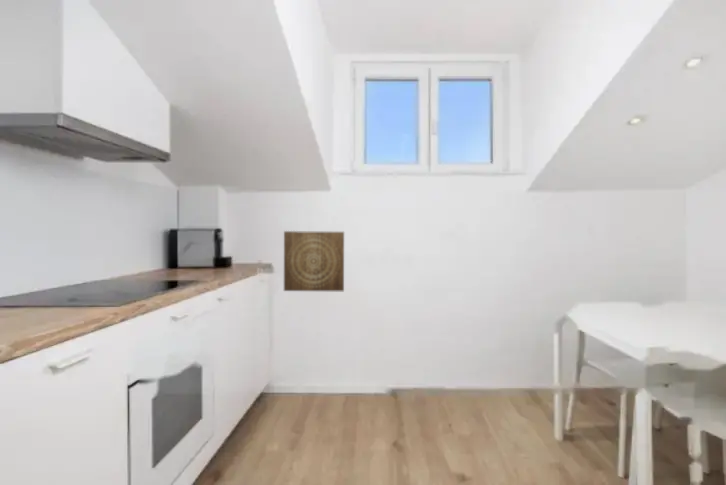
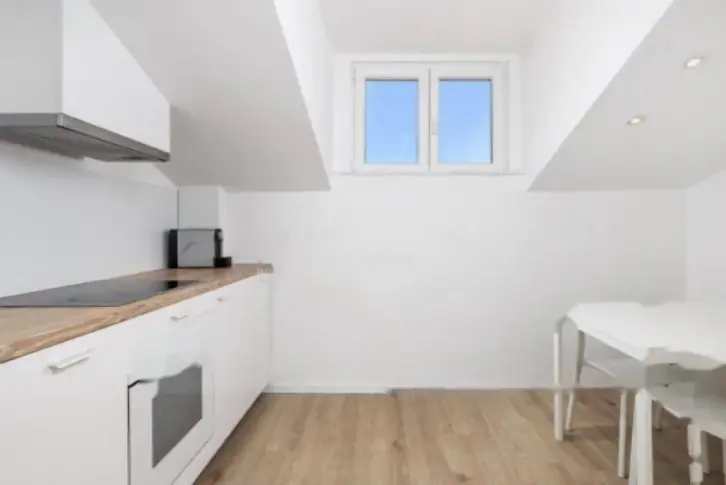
- wall art [283,230,345,292]
